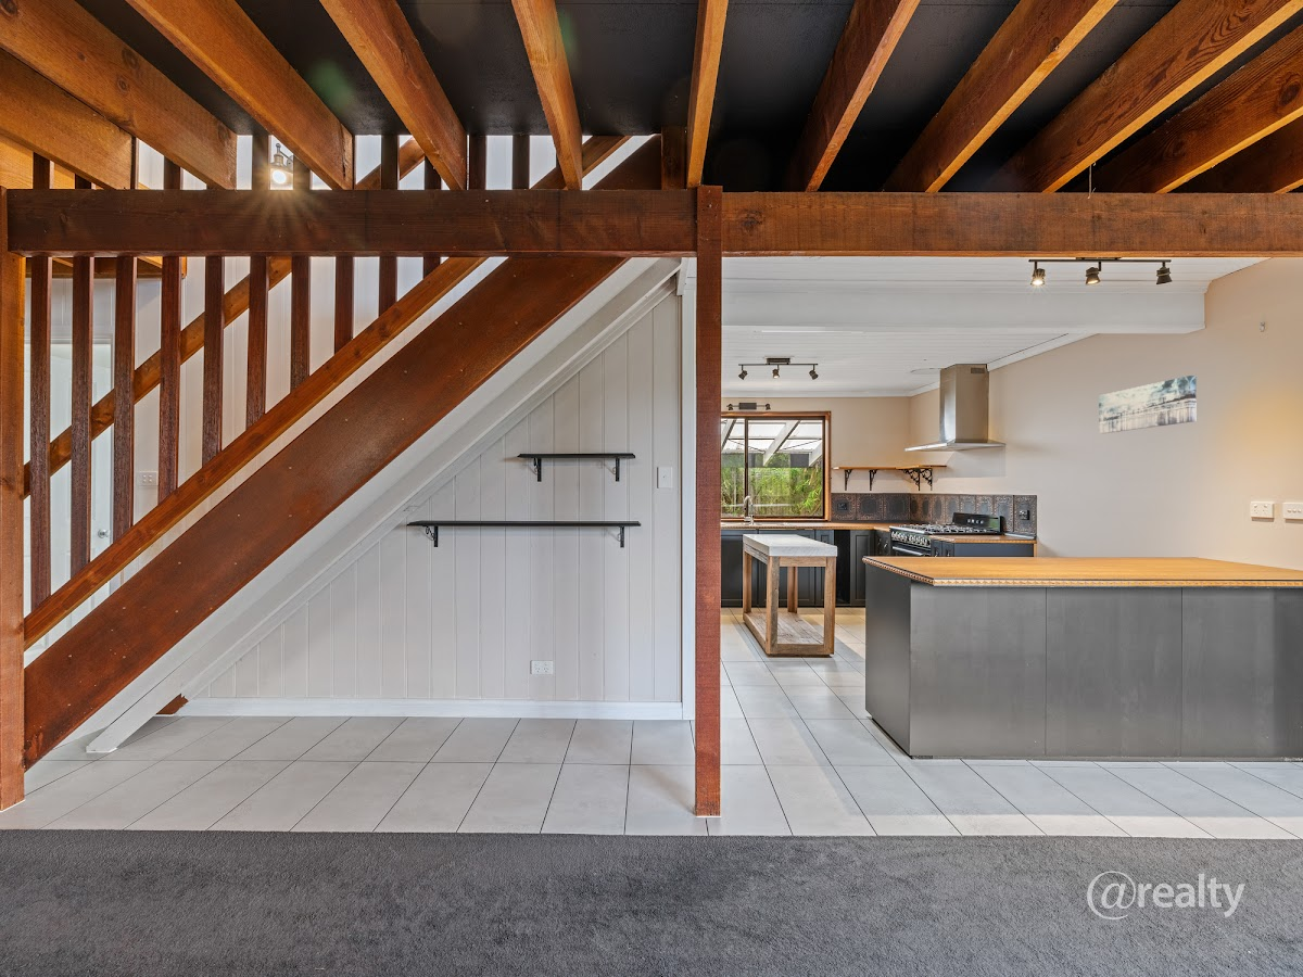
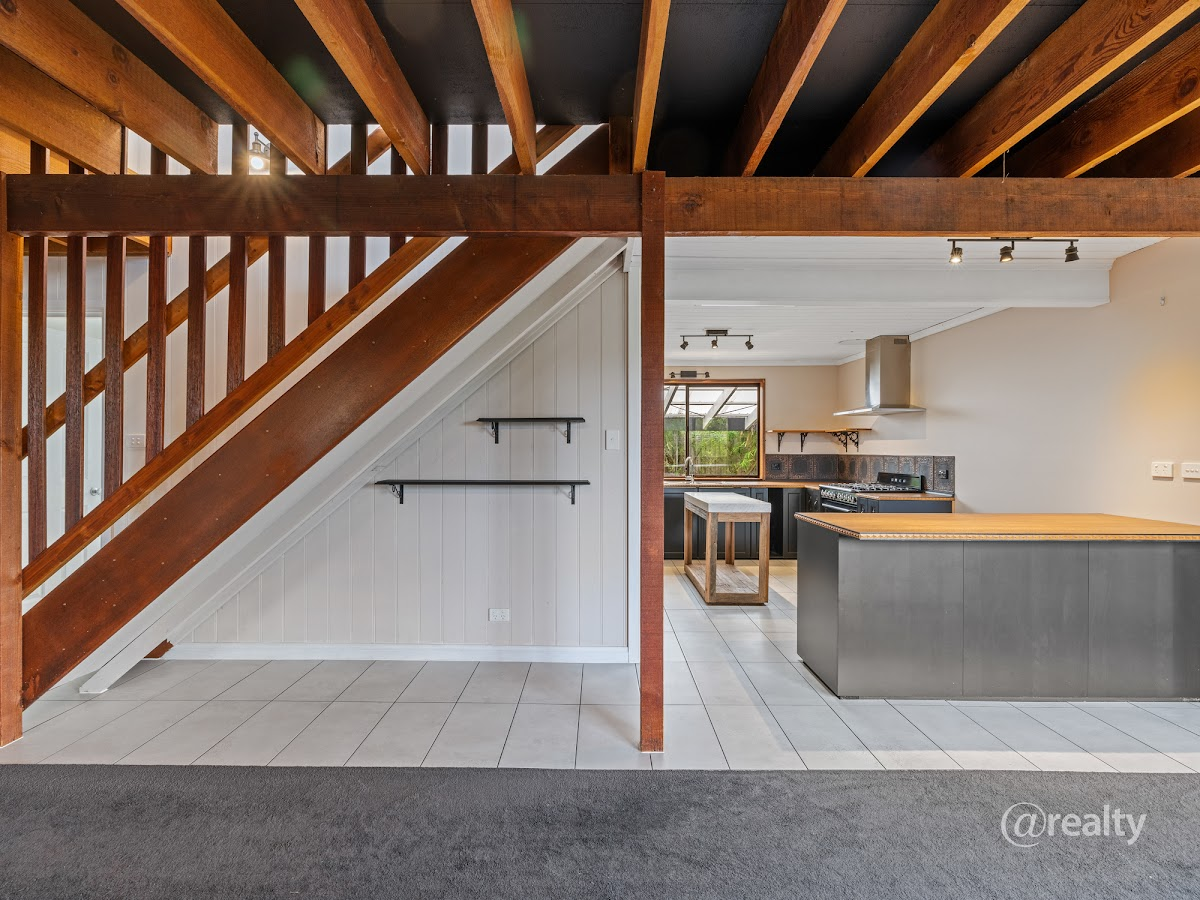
- wall art [1098,375,1197,434]
